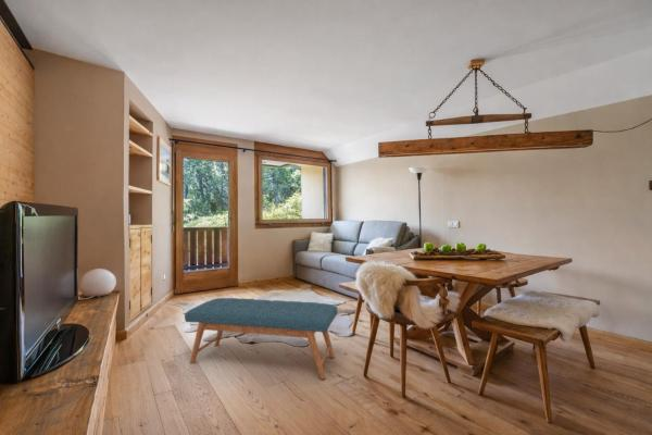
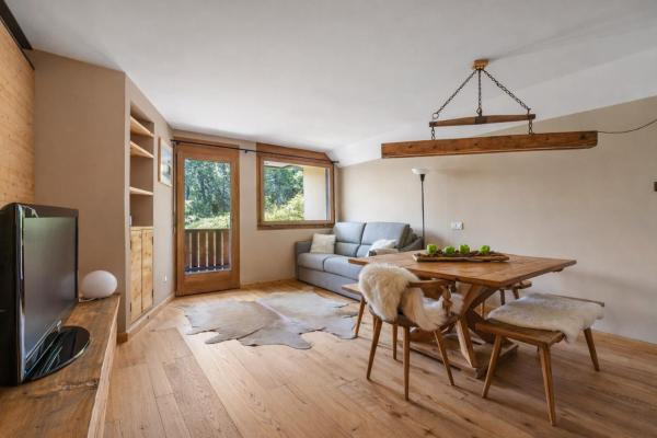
- bench [184,297,338,381]
